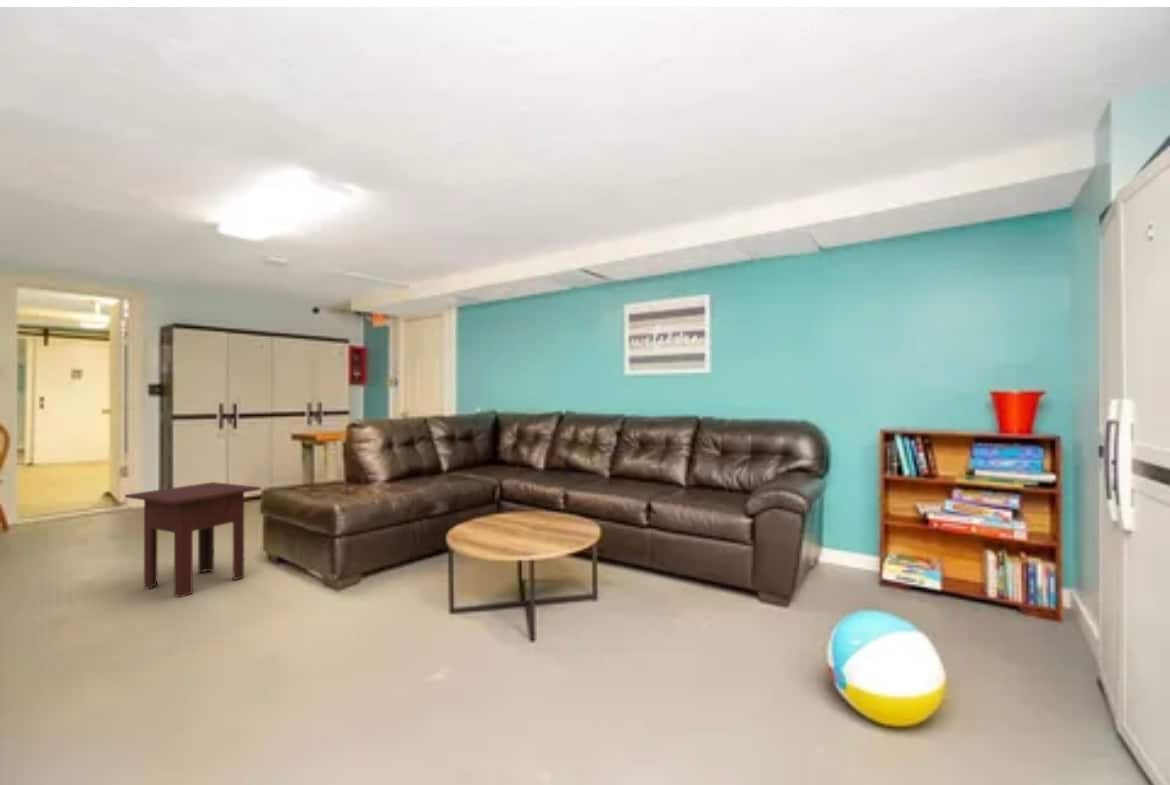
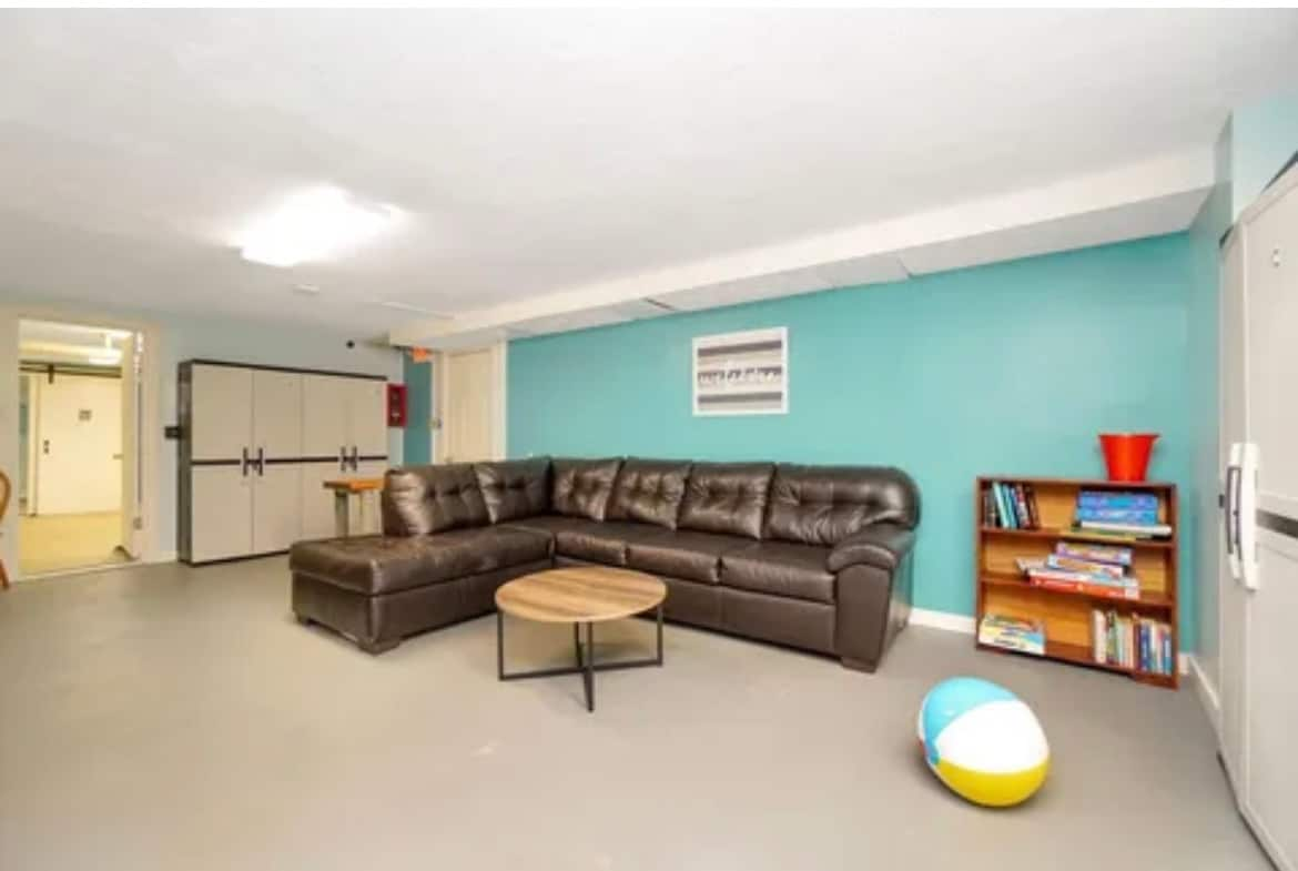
- side table [124,481,262,598]
